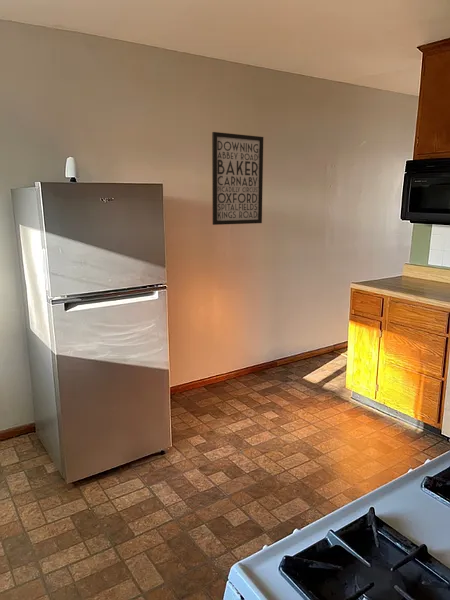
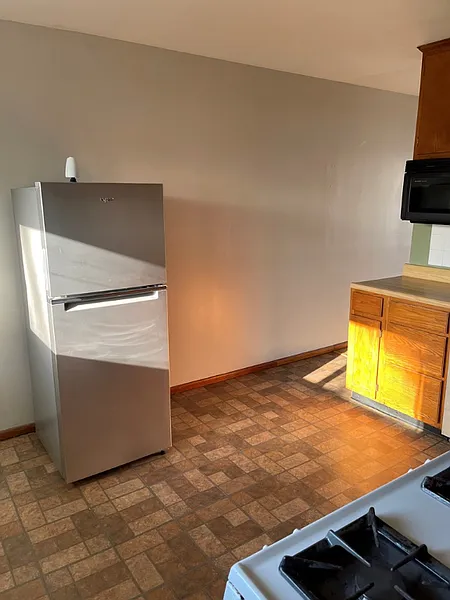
- wall art [211,131,264,226]
